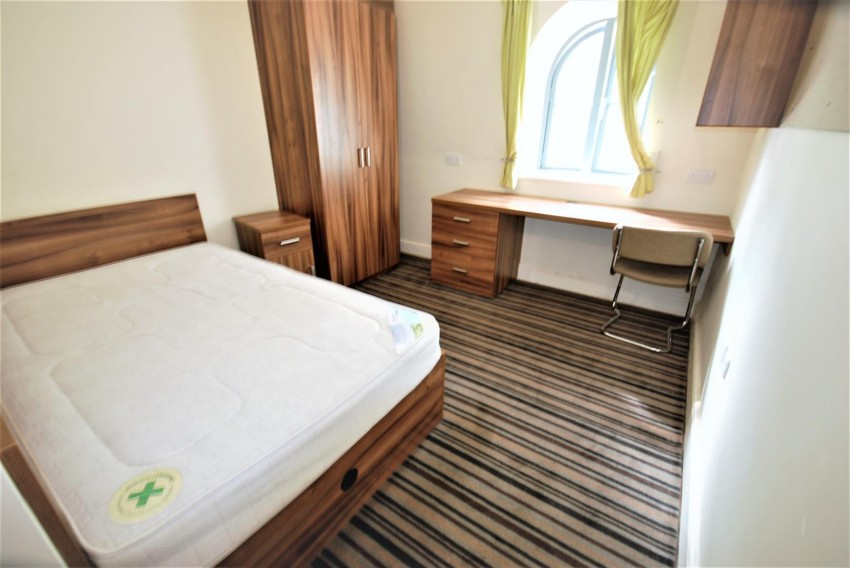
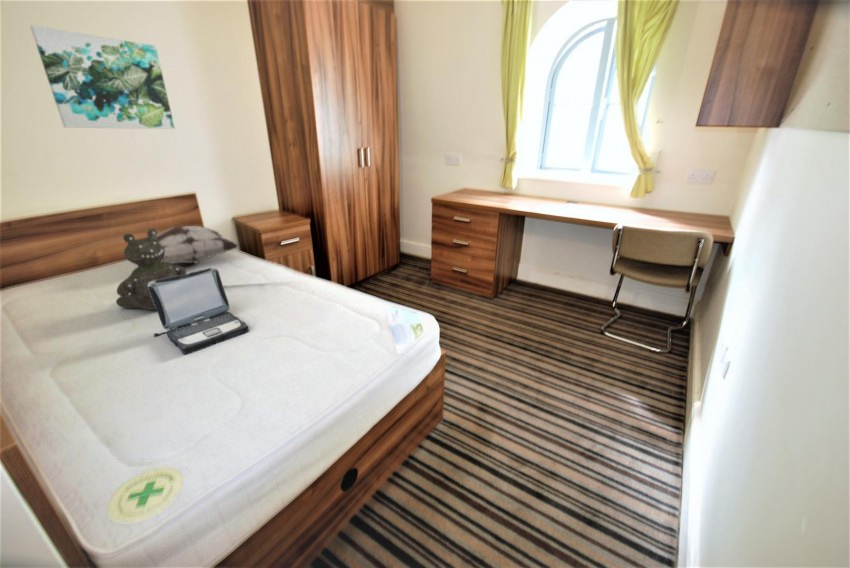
+ teddy bear [115,228,188,311]
+ laptop [148,267,250,356]
+ wall art [29,24,176,130]
+ decorative pillow [155,225,240,265]
